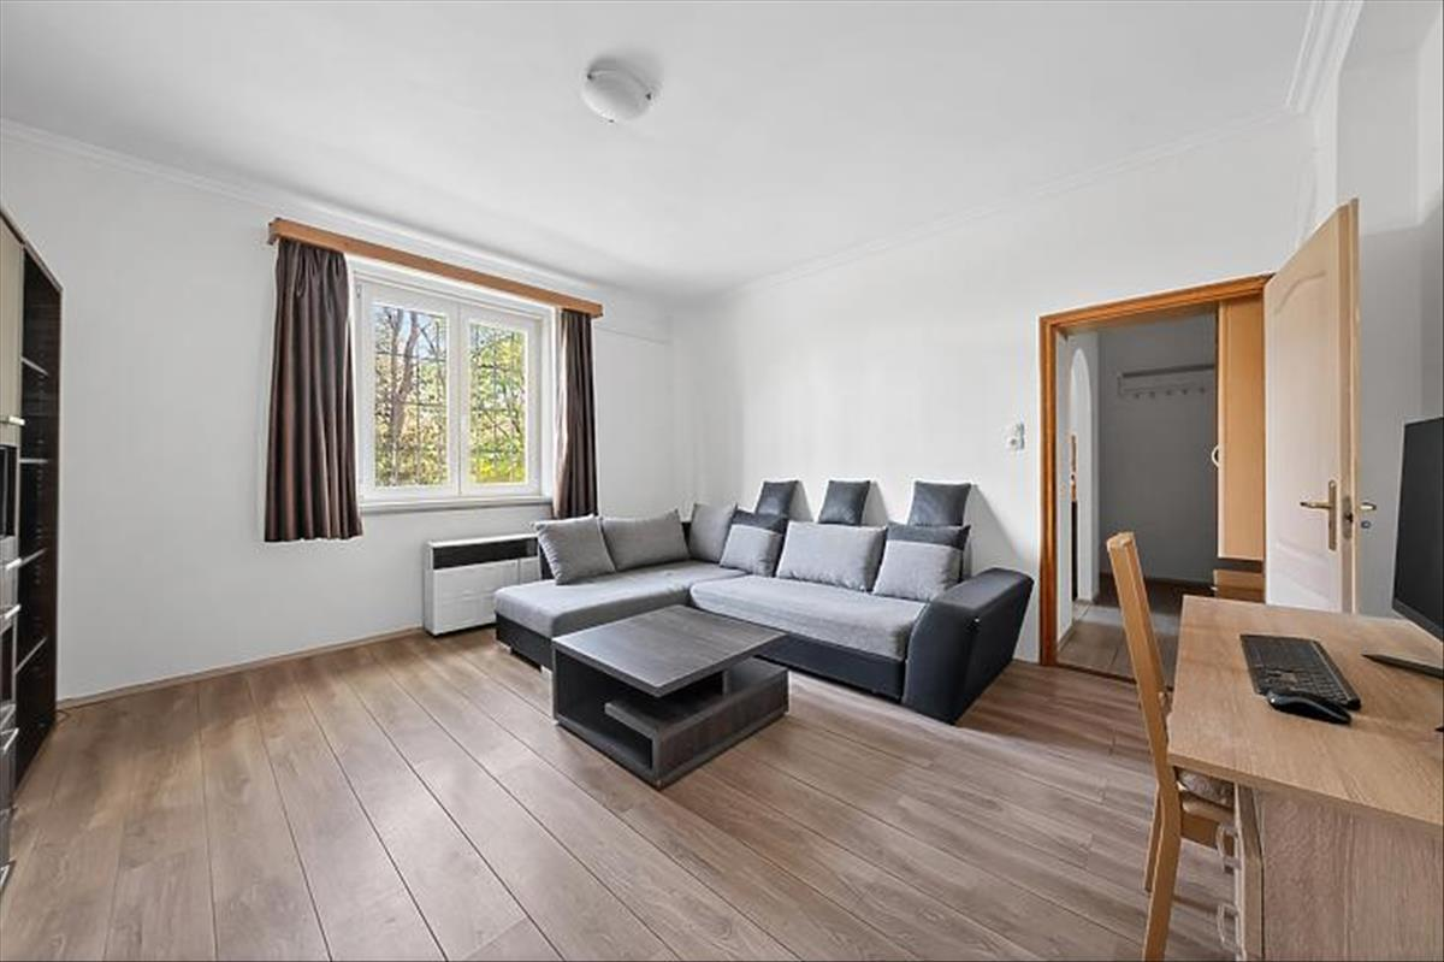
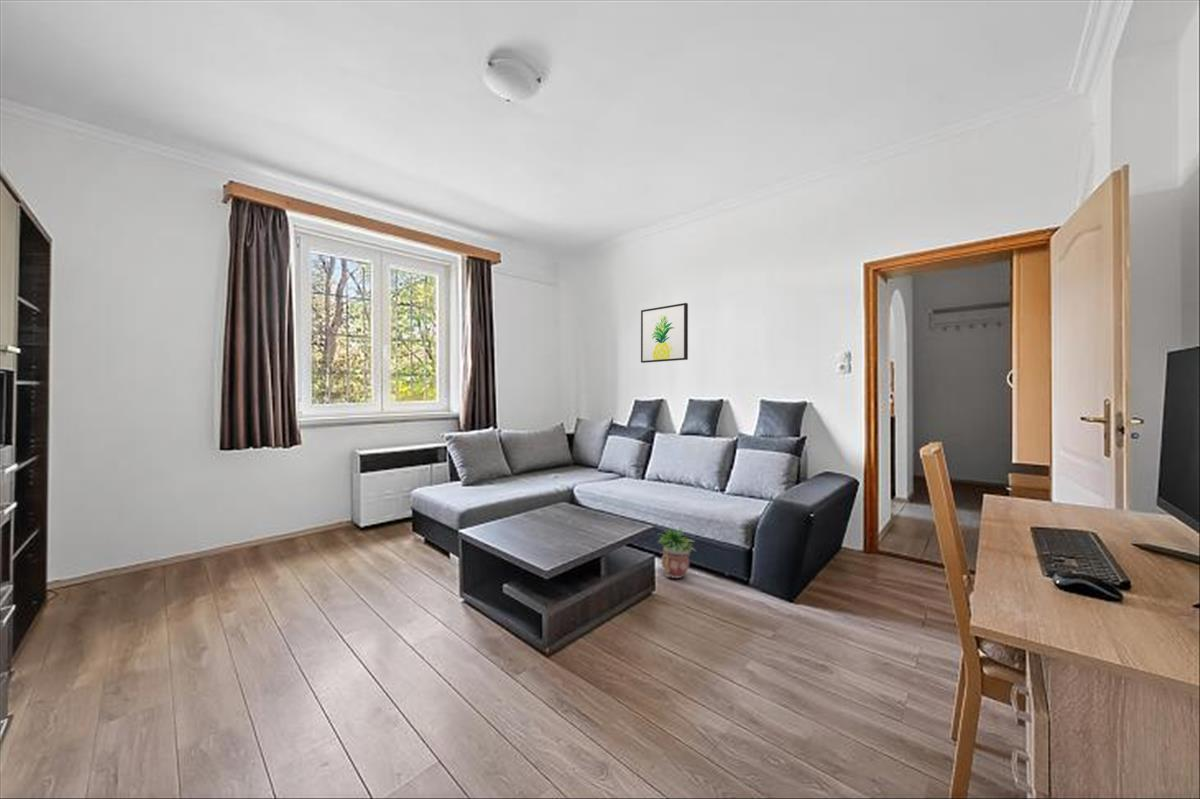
+ wall art [640,302,689,364]
+ potted plant [656,526,697,579]
